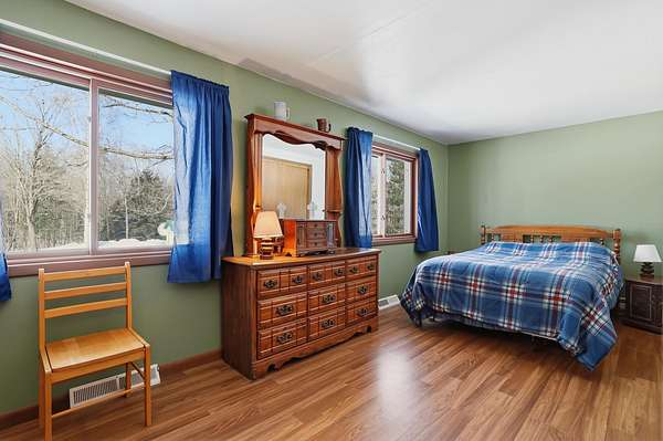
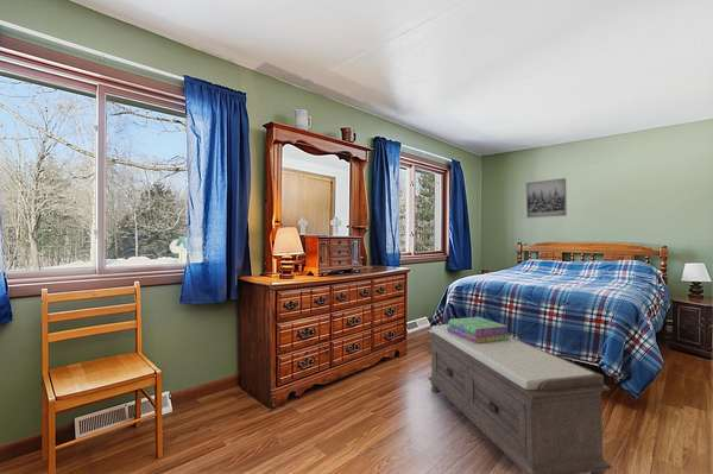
+ wall art [525,177,568,219]
+ stack of books [447,316,511,343]
+ bench [427,323,613,474]
